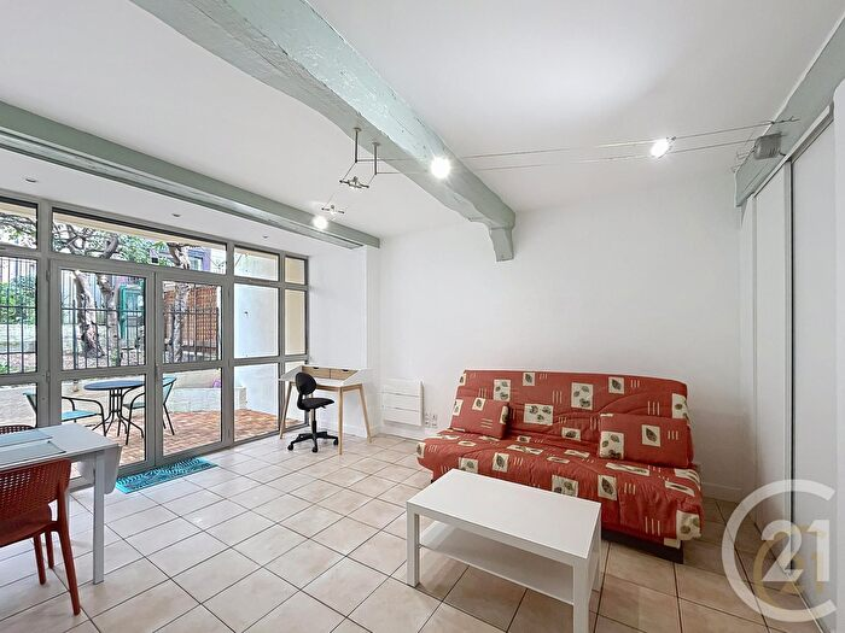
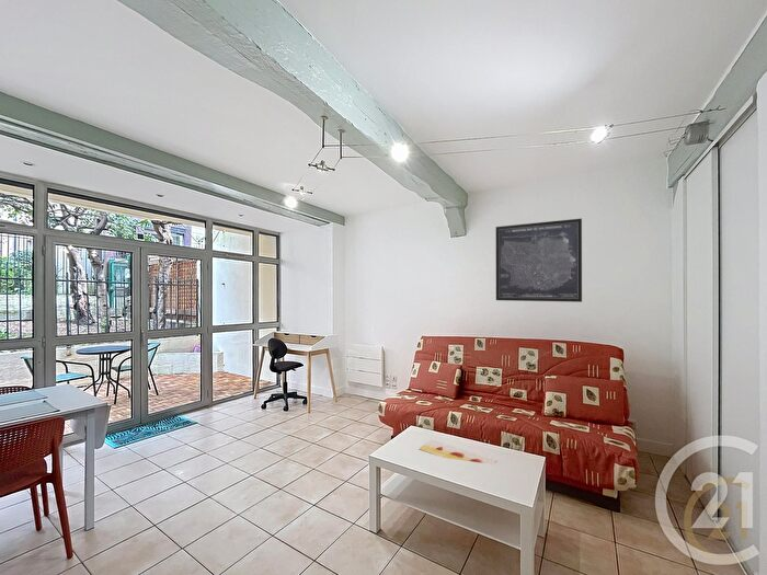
+ wall art [495,218,583,303]
+ painting [419,438,497,465]
